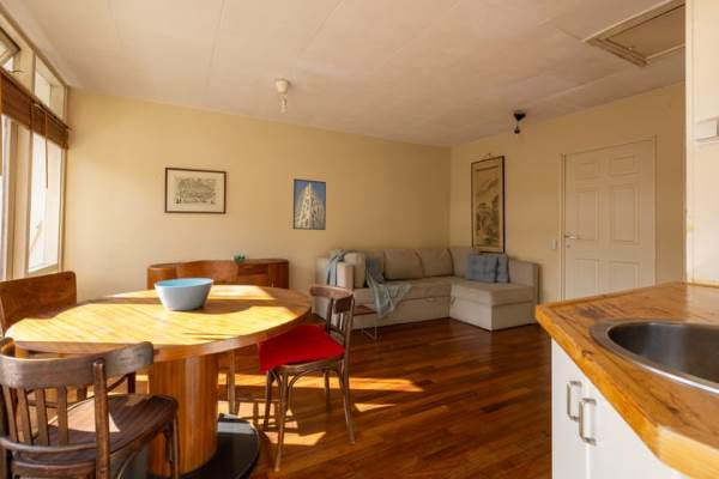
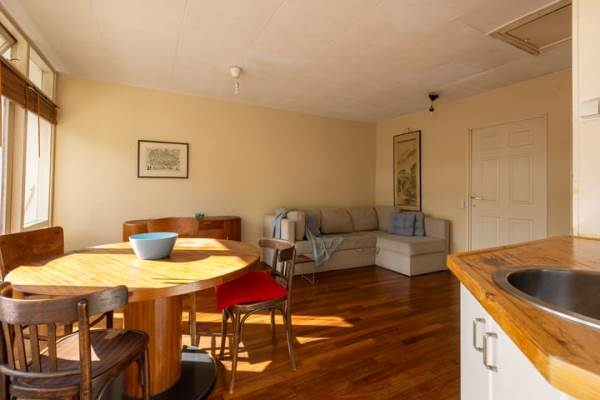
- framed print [291,177,327,231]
